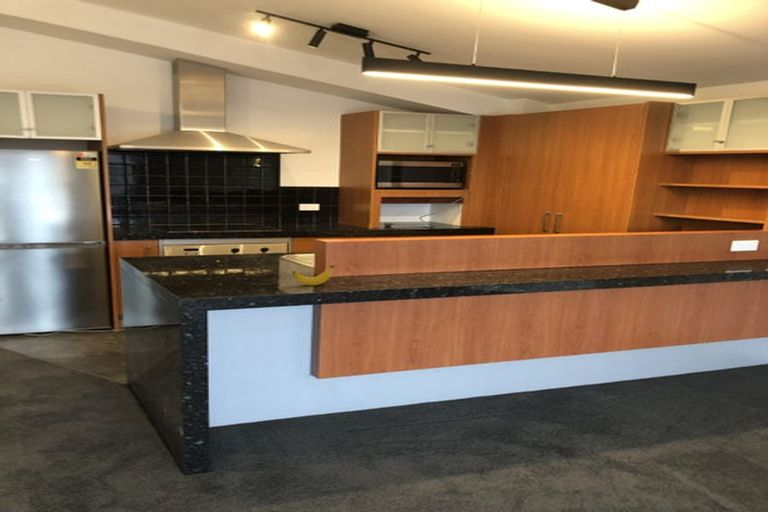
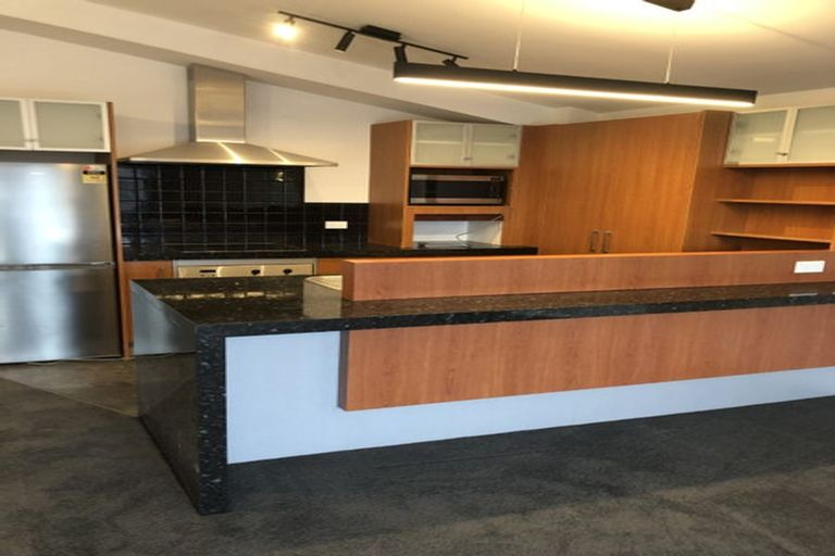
- banana [292,264,336,286]
